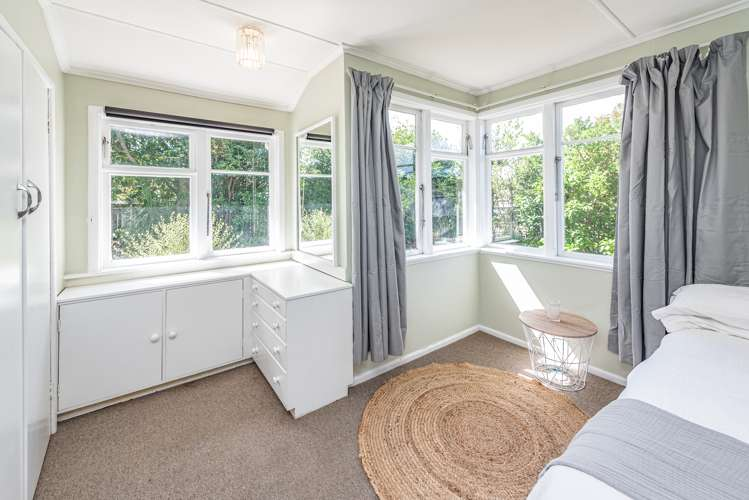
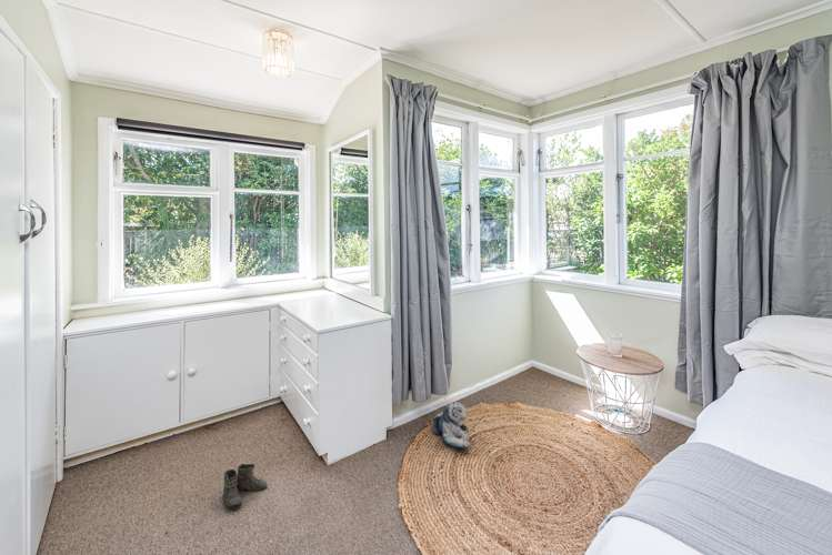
+ plush toy [432,401,471,450]
+ boots [214,463,268,509]
